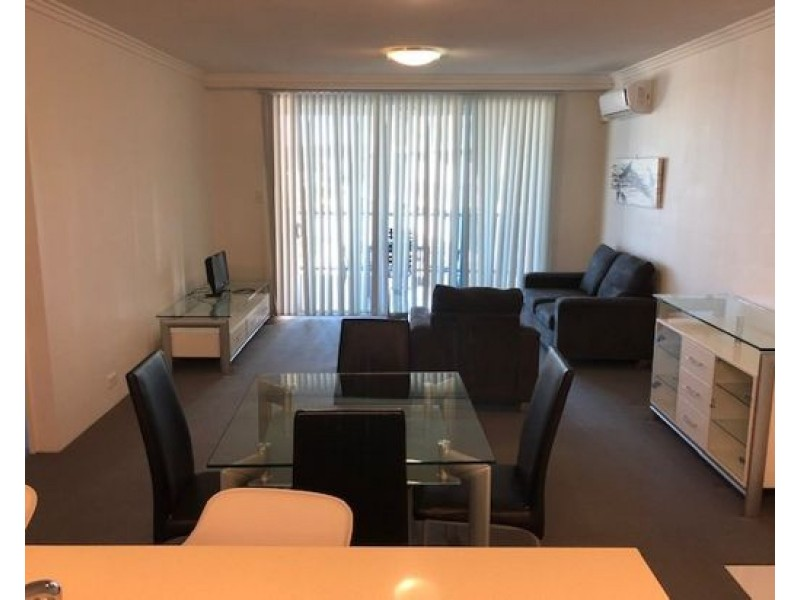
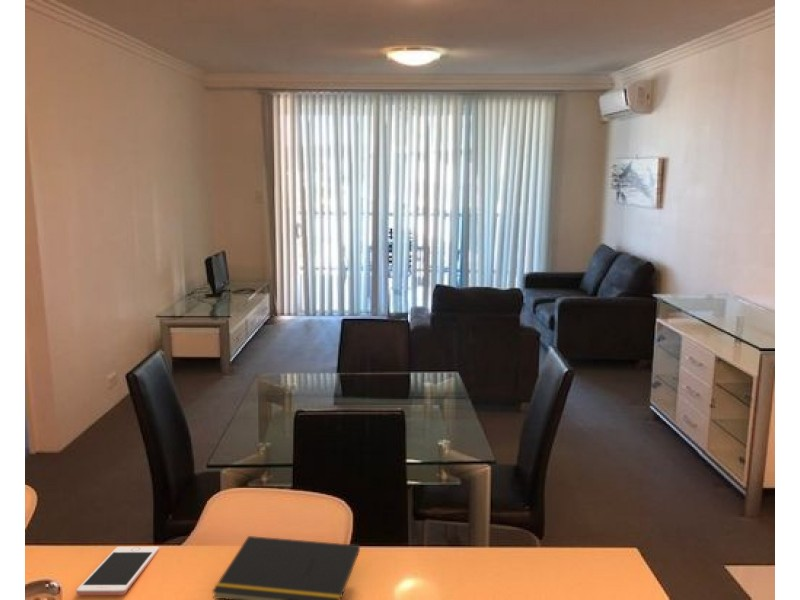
+ notepad [211,535,361,600]
+ cell phone [75,546,160,596]
